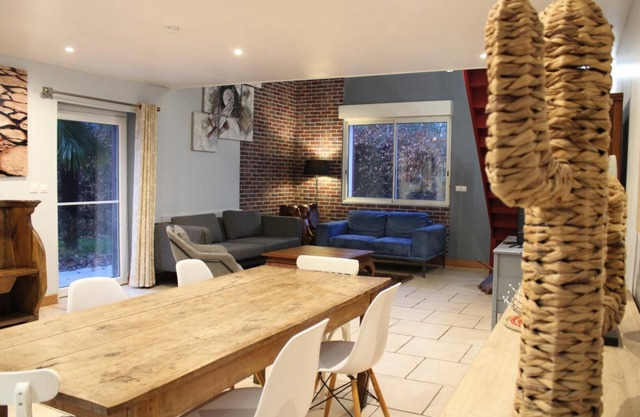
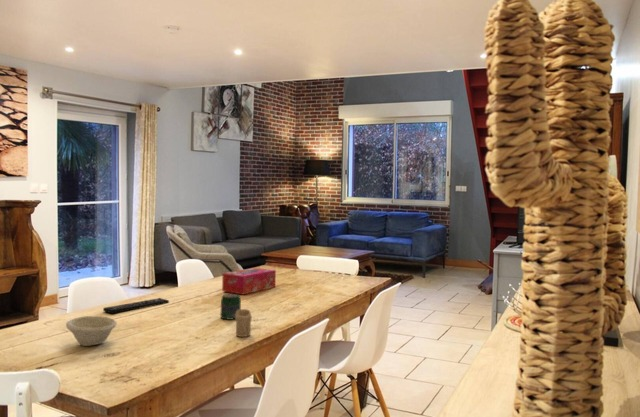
+ tissue box [221,267,277,295]
+ bowl [65,315,118,347]
+ jar [219,293,242,321]
+ remote control [102,297,170,315]
+ candle [235,308,253,338]
